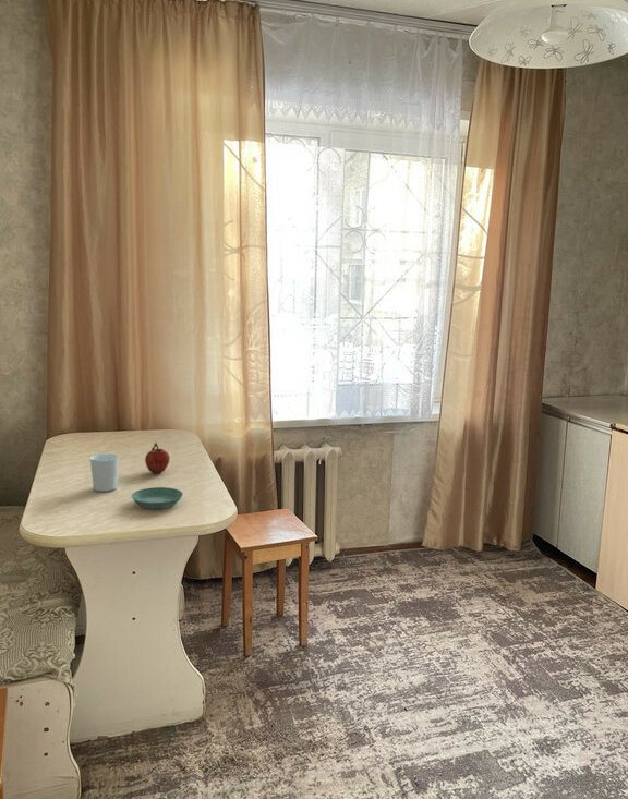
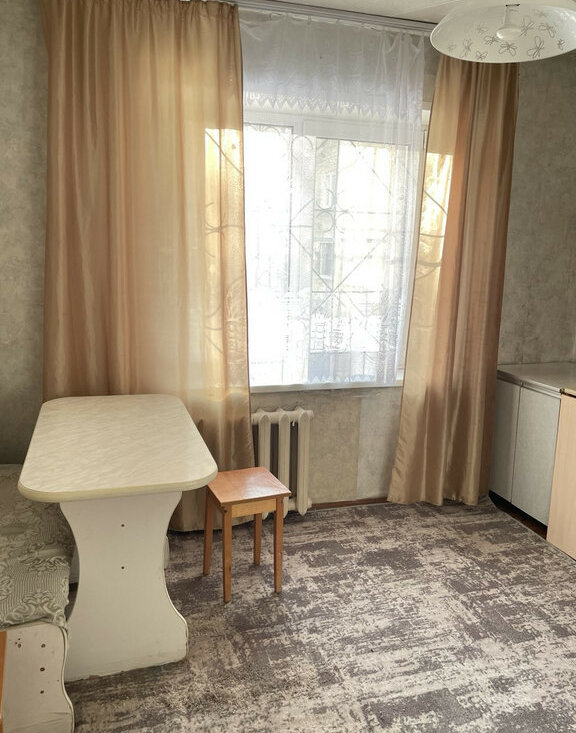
- fruit [144,441,171,475]
- saucer [131,486,184,510]
- cup [89,453,120,493]
